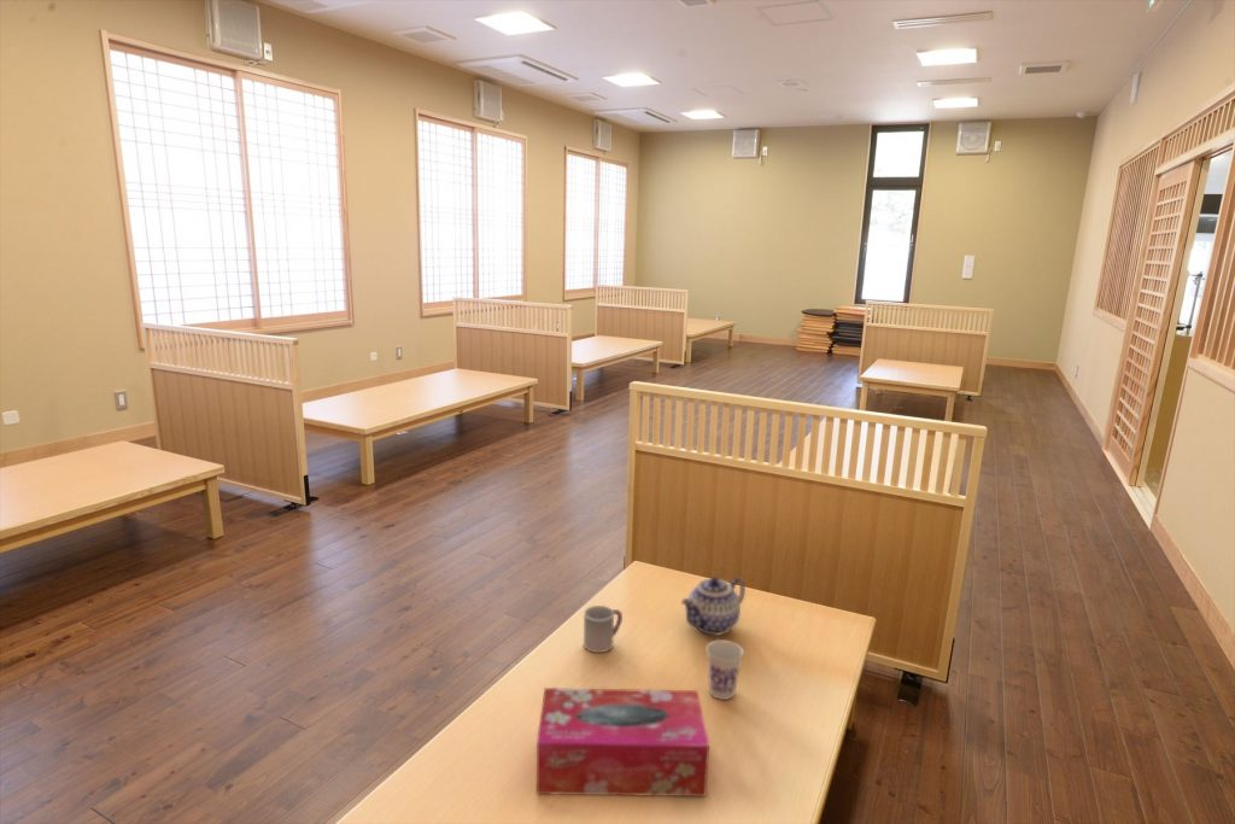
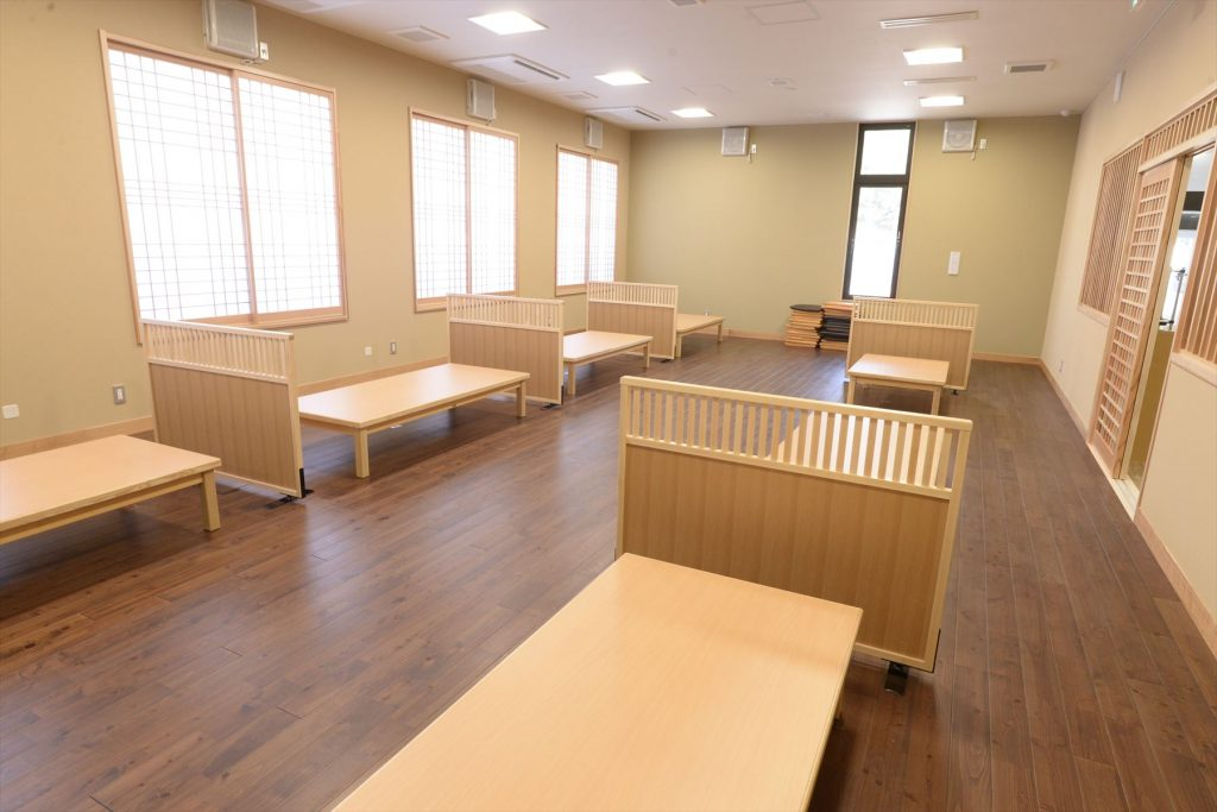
- teapot [680,575,747,637]
- cup [704,638,745,701]
- cup [583,604,624,654]
- tissue box [535,686,710,797]
